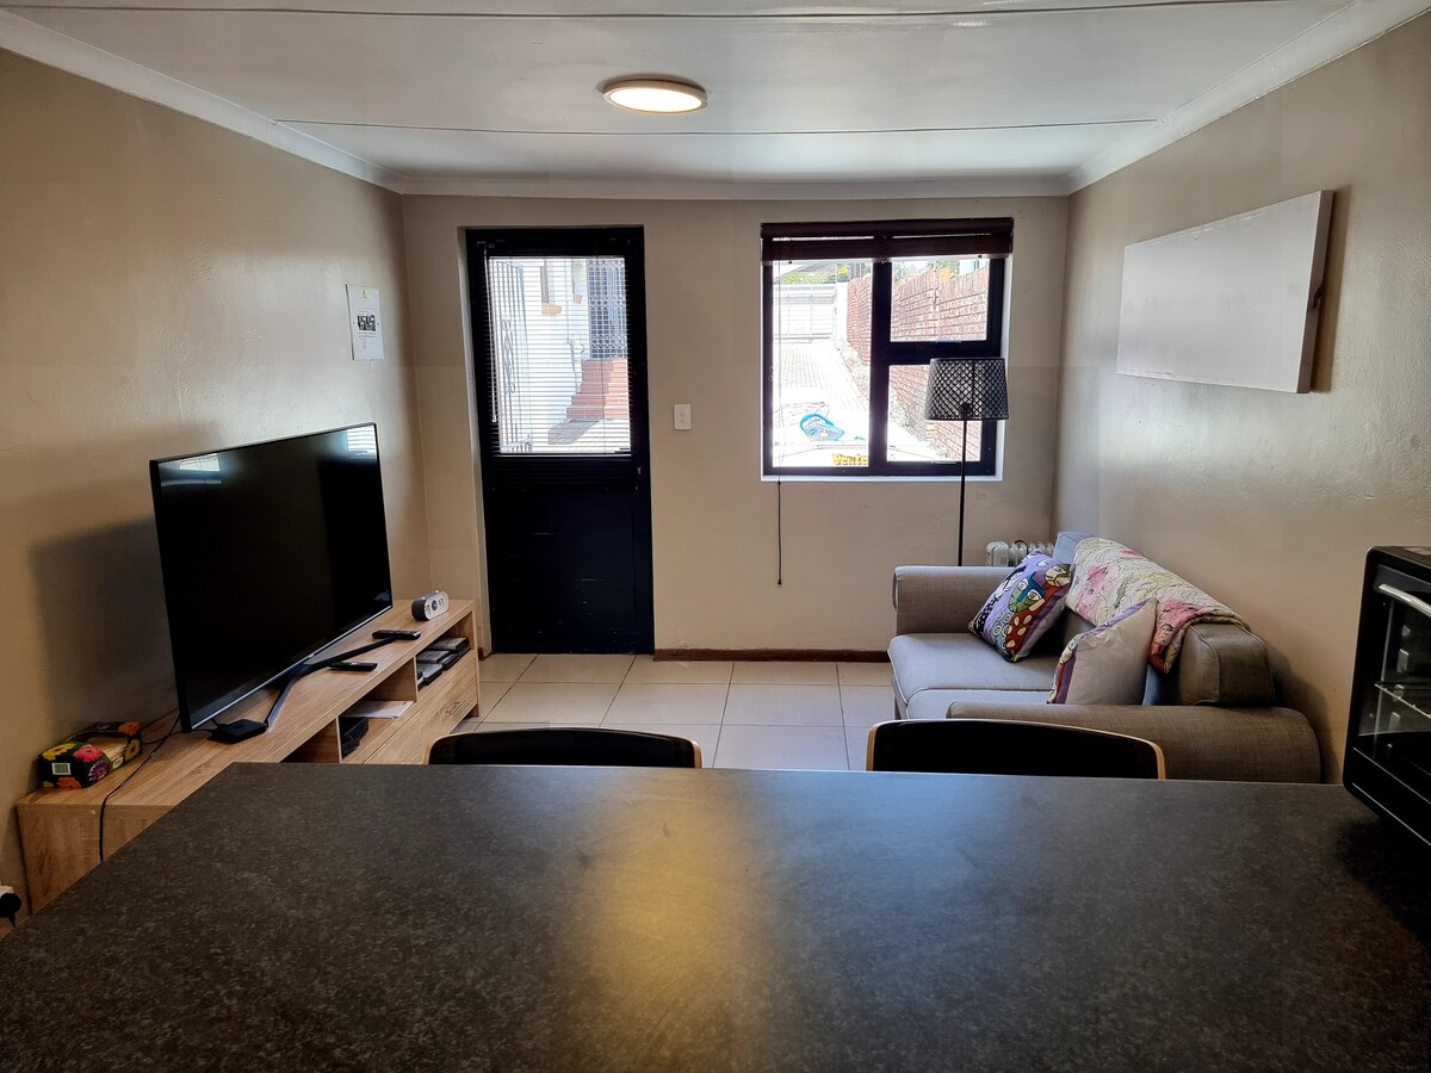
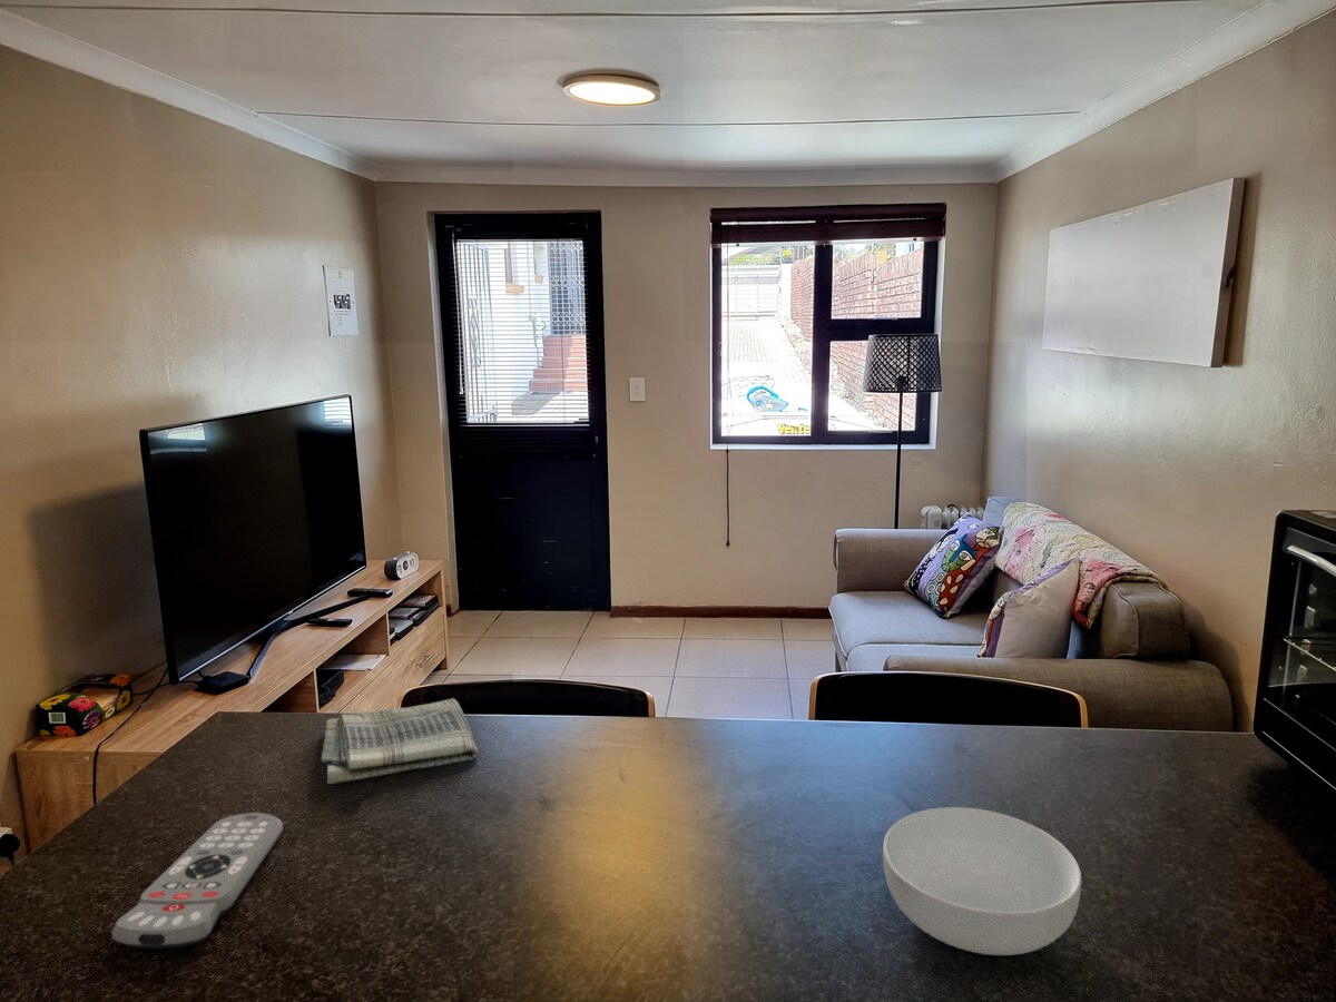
+ remote control [110,812,284,950]
+ dish towel [320,698,480,785]
+ cereal bowl [882,806,1083,956]
